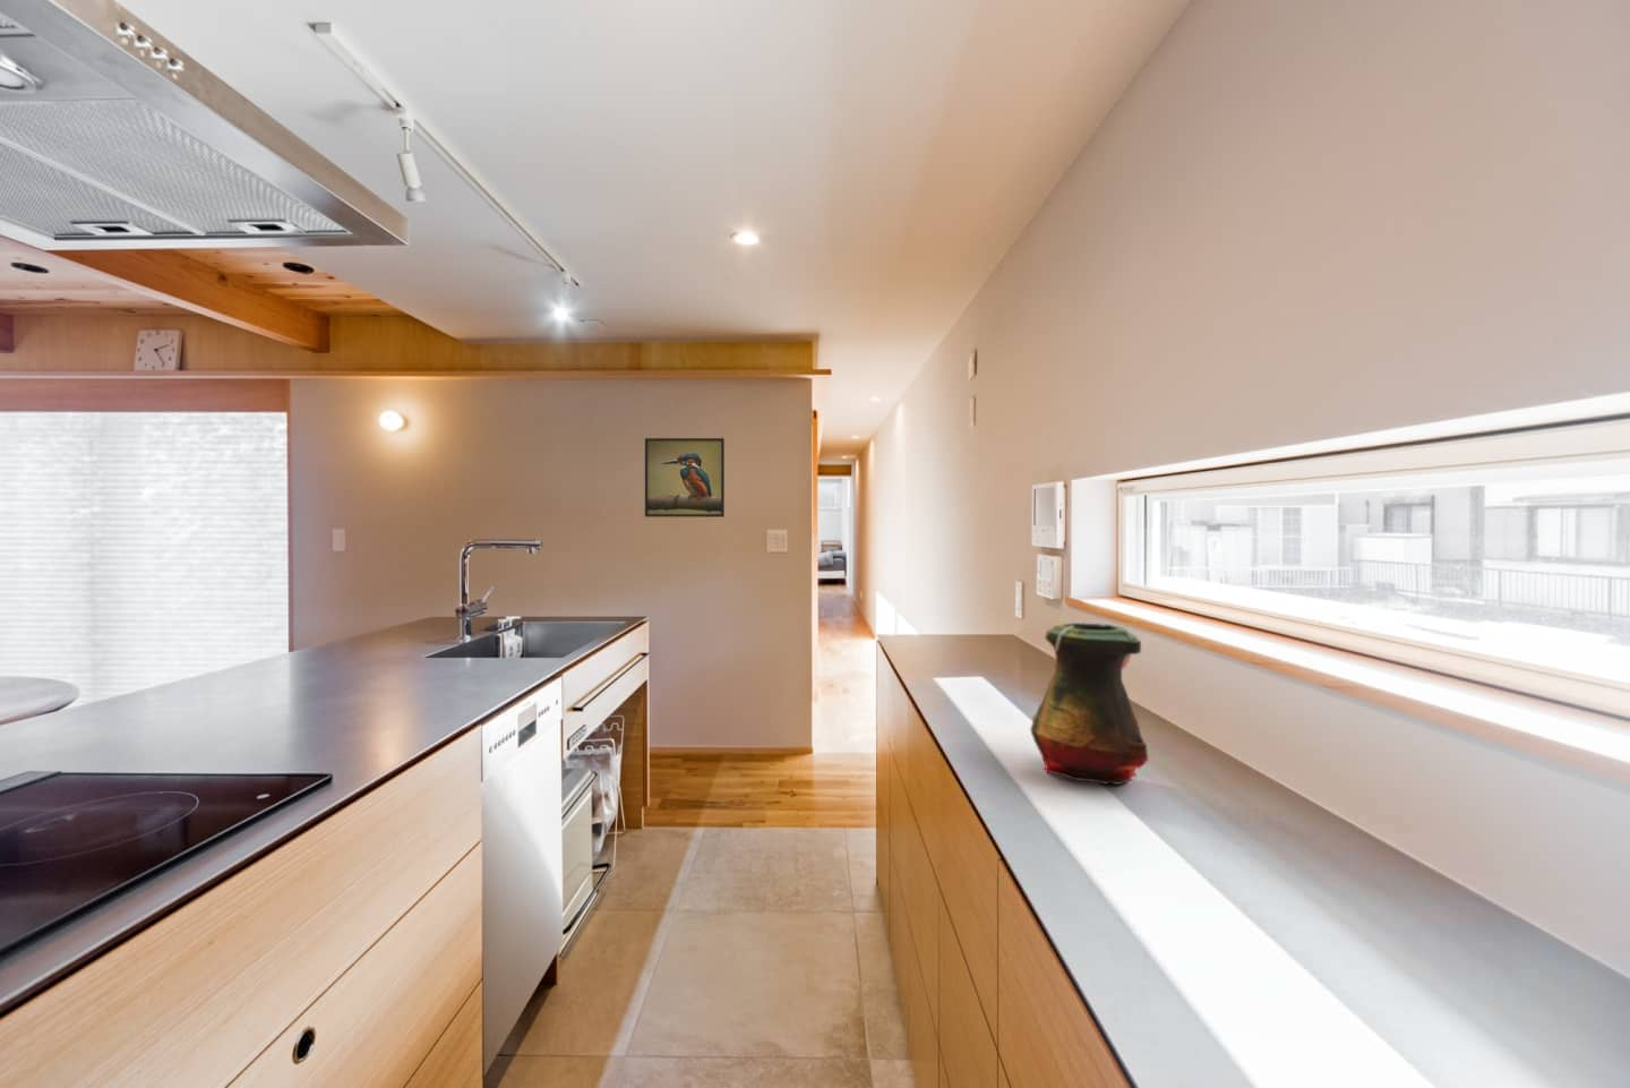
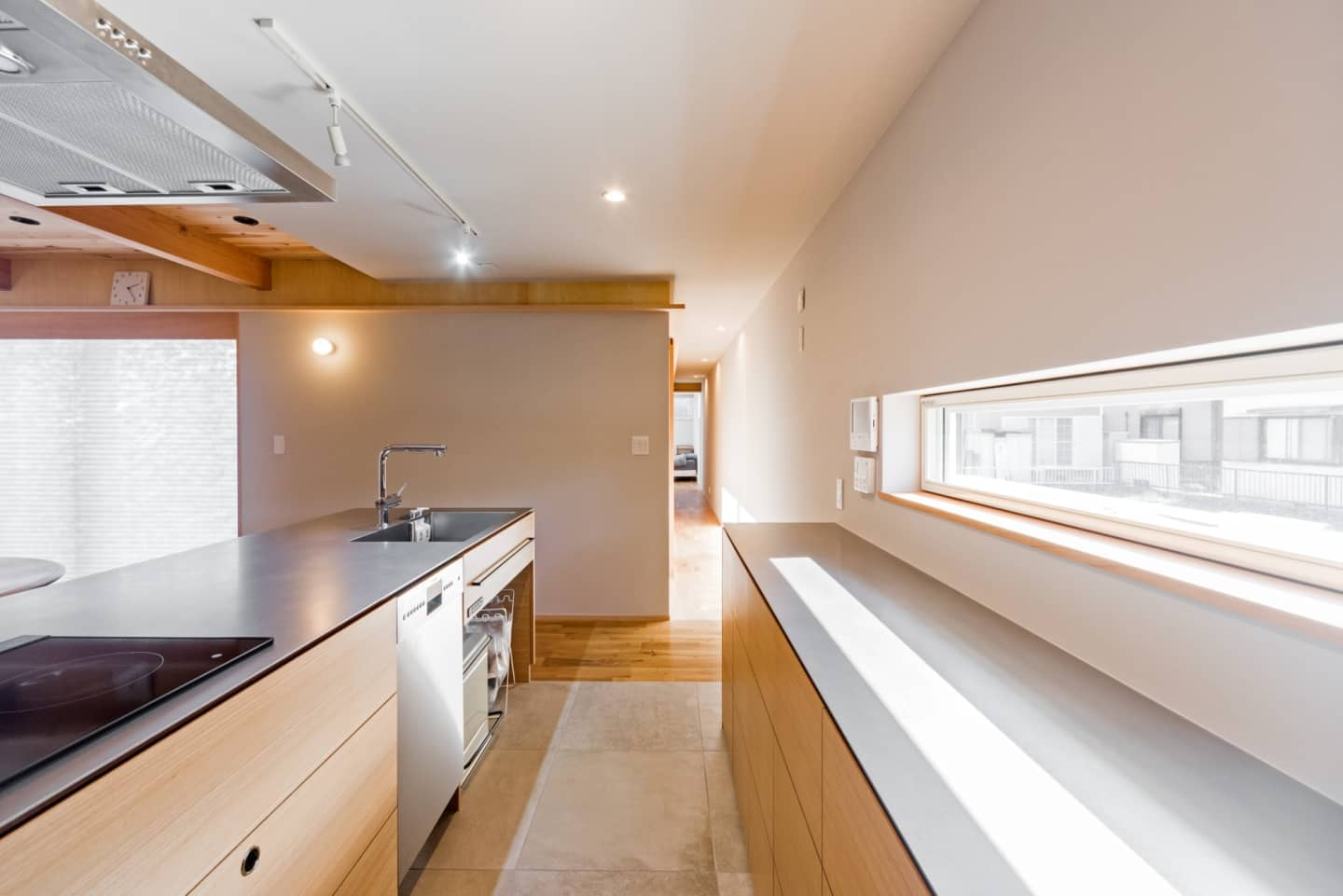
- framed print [644,437,726,518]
- vase [1029,622,1149,786]
